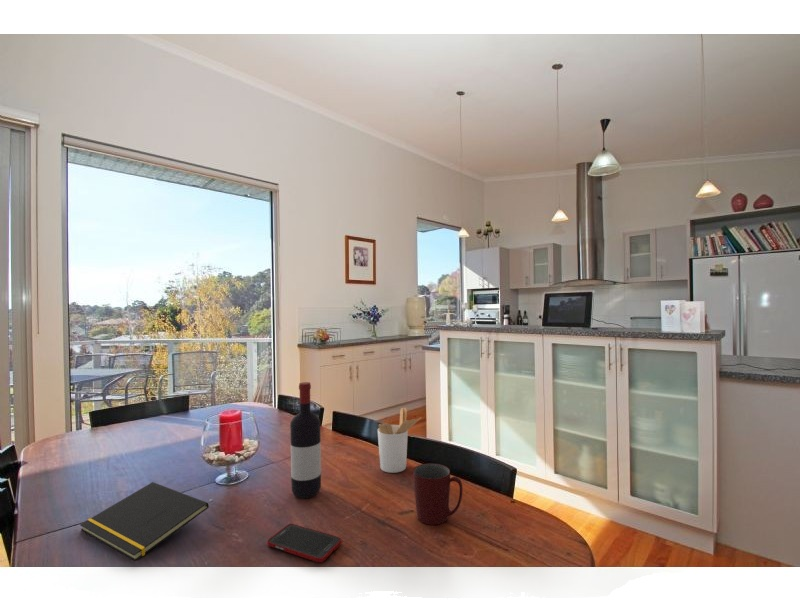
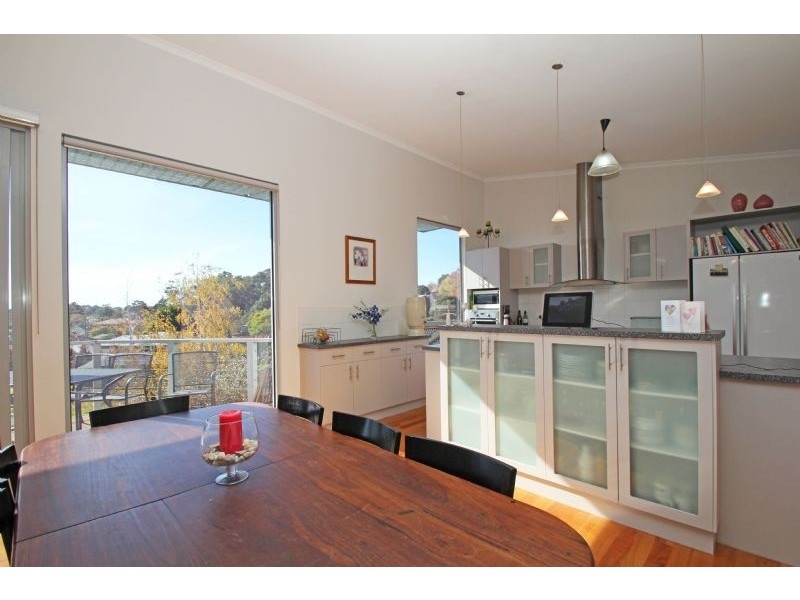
- mug [412,462,464,526]
- notepad [79,481,210,562]
- utensil holder [376,407,423,474]
- cell phone [266,523,343,564]
- wine bottle [289,381,322,499]
